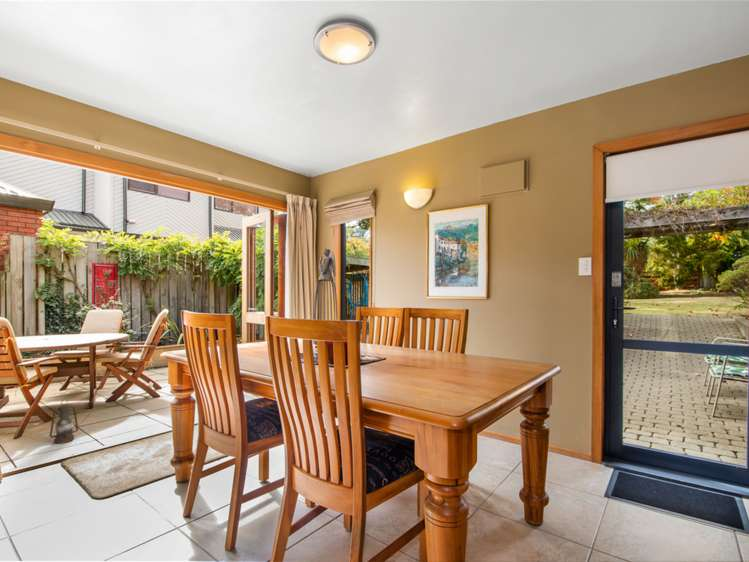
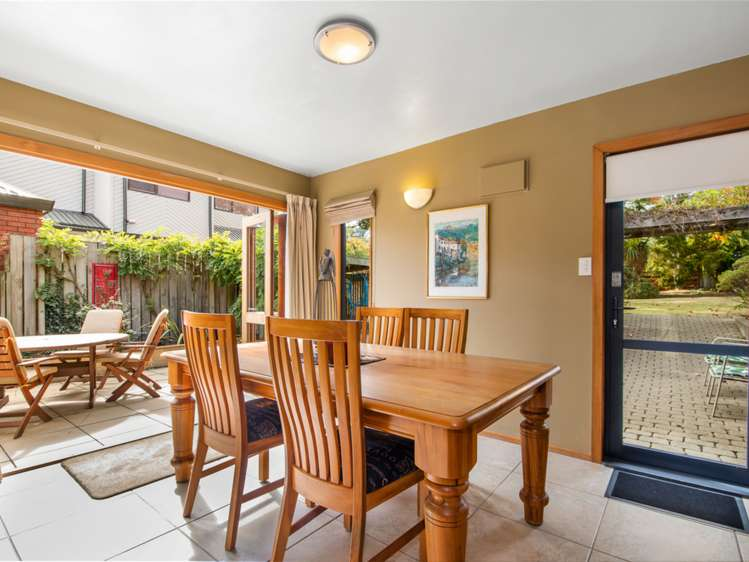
- lantern [49,399,79,445]
